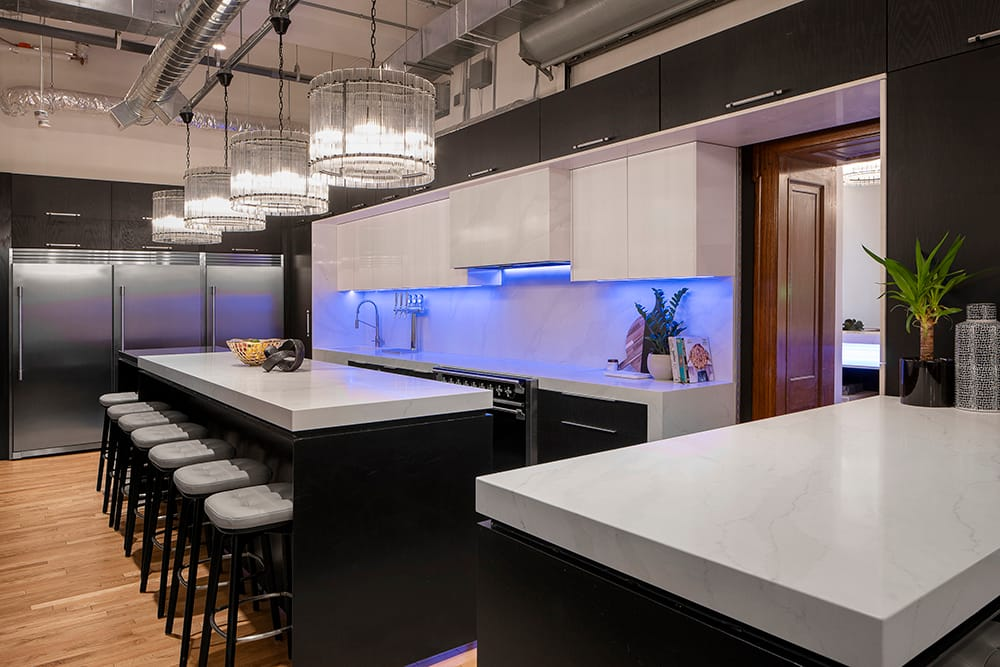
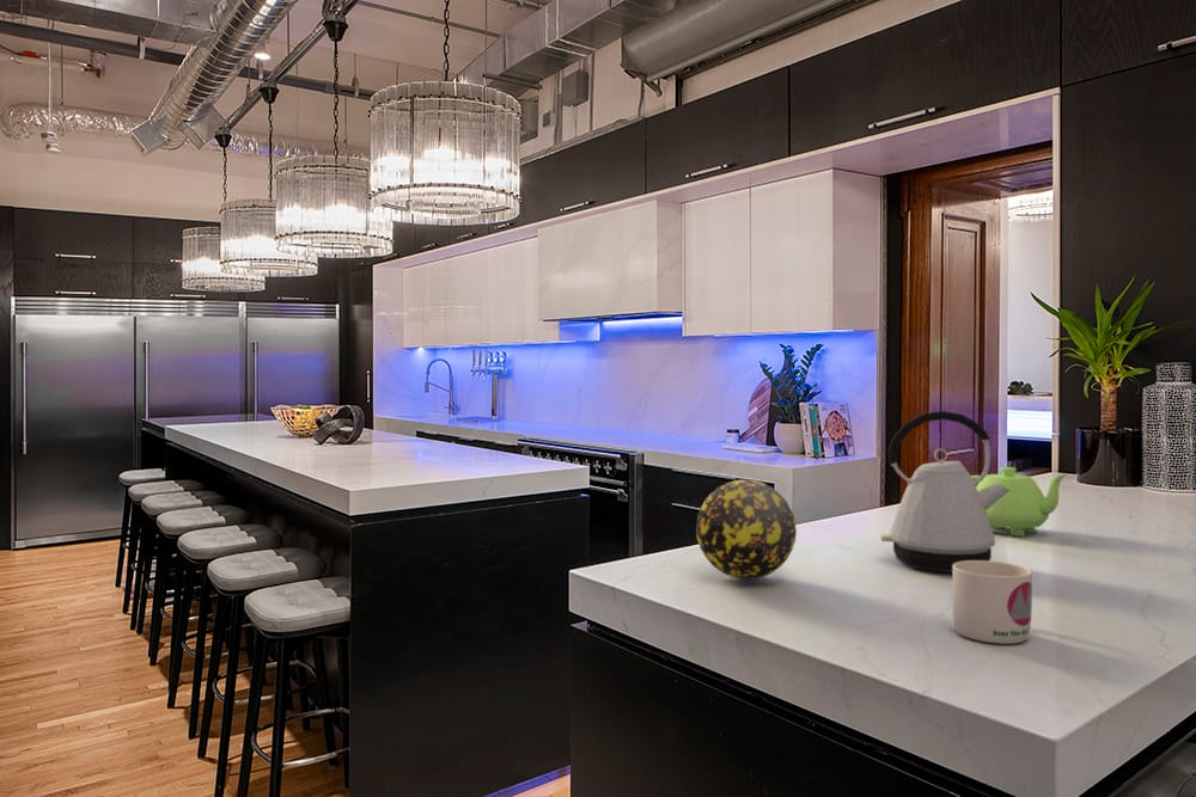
+ decorative ball [695,479,798,581]
+ teakettle [971,466,1068,538]
+ kettle [880,410,1009,574]
+ mug [951,560,1033,645]
